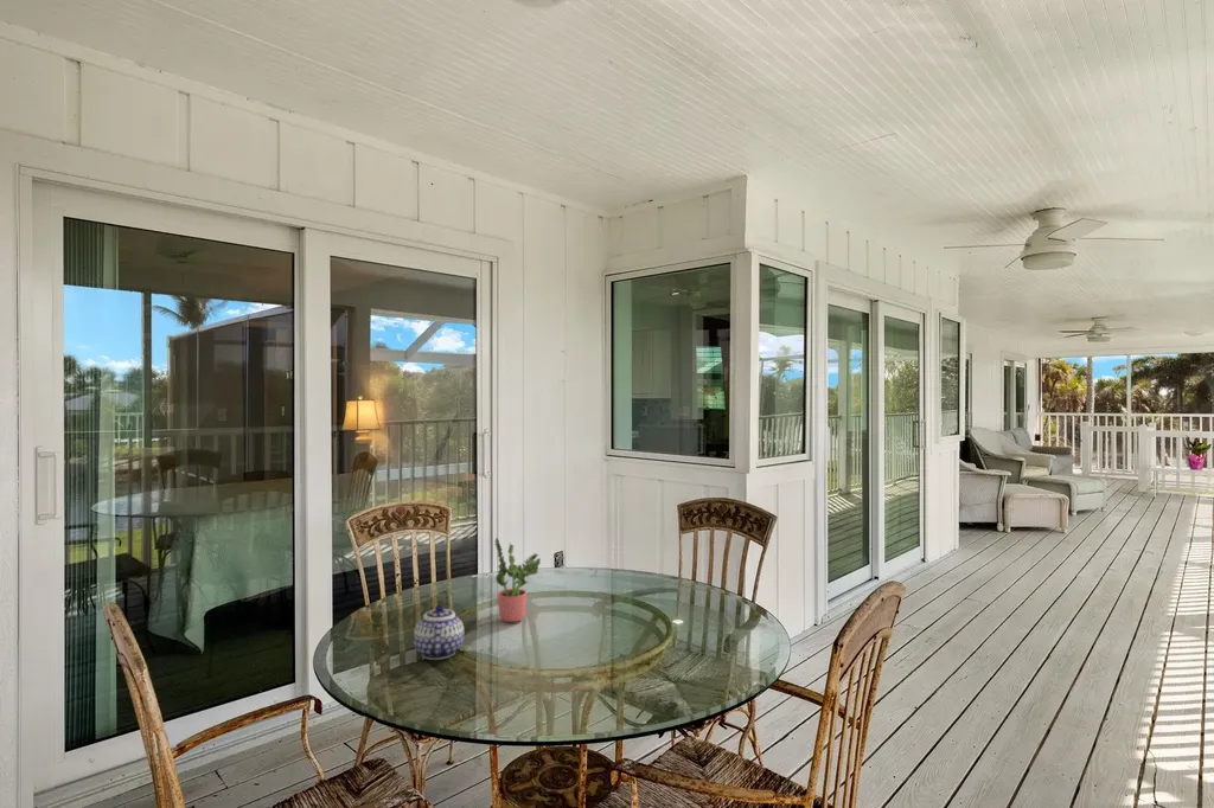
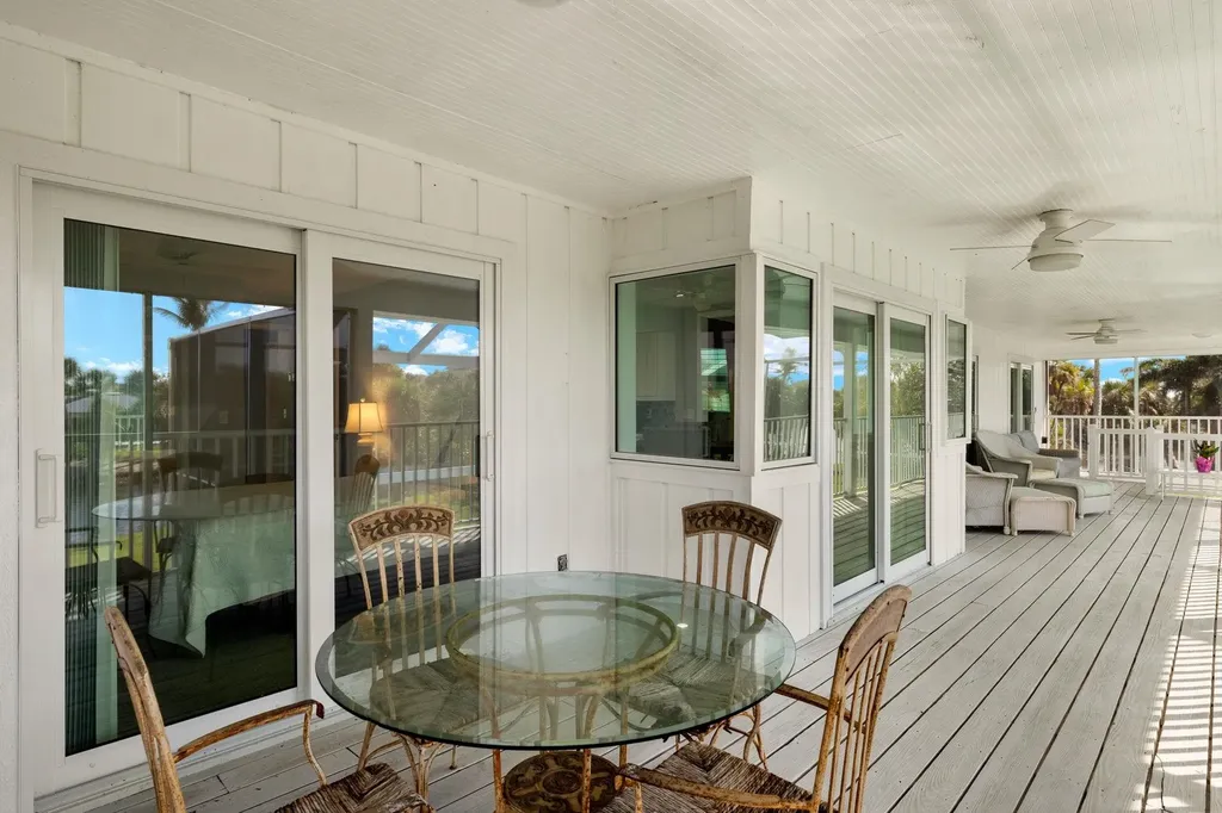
- potted plant [493,537,542,623]
- teapot [413,604,466,661]
